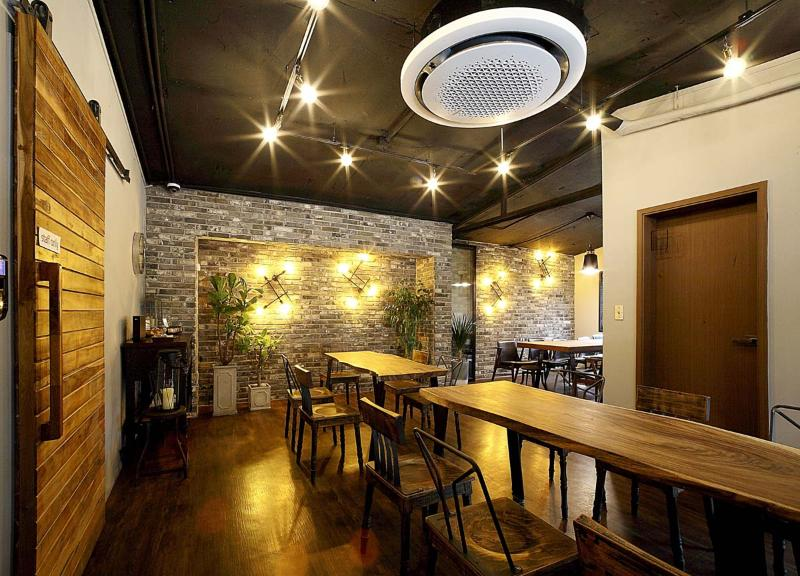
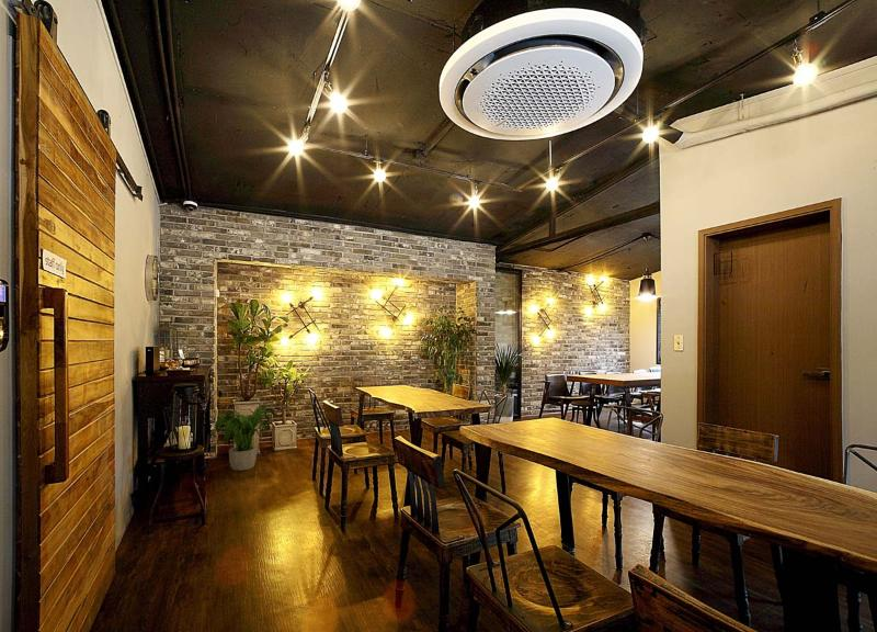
+ potted plant [212,406,275,472]
